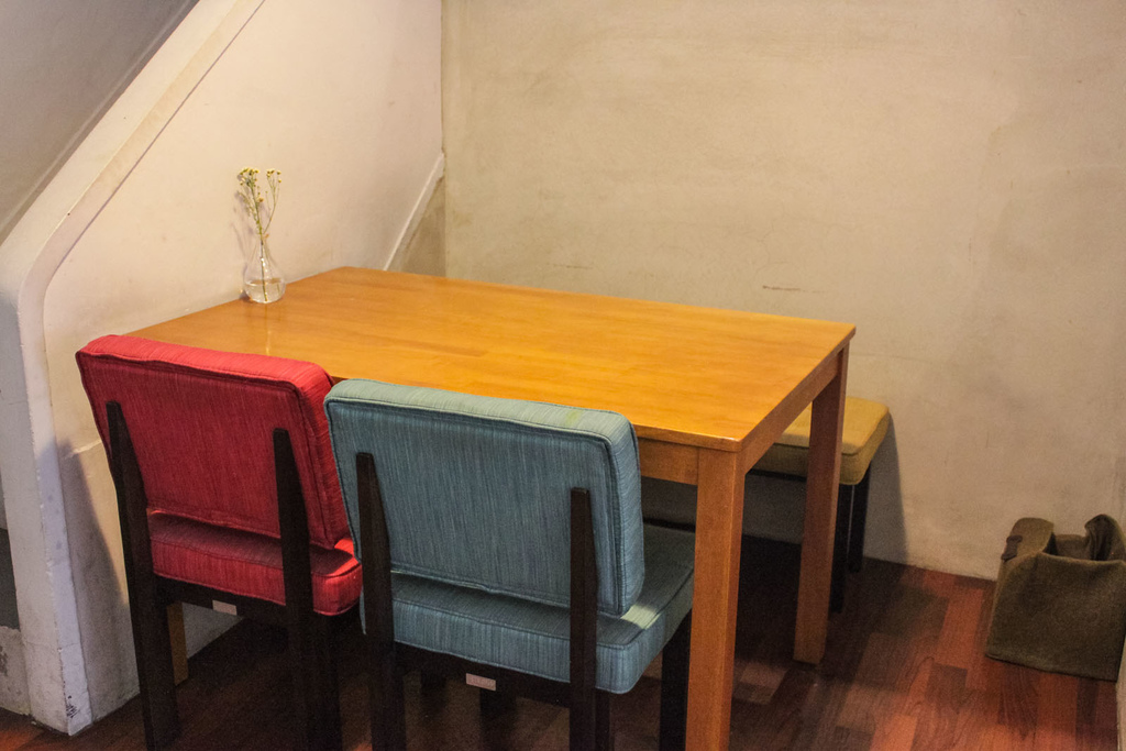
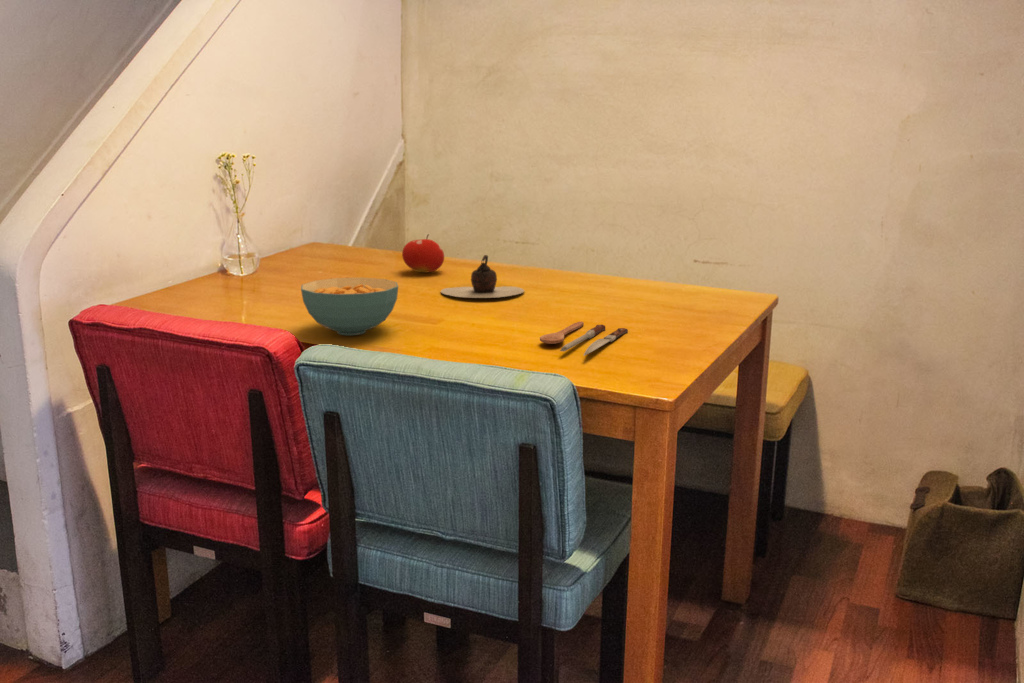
+ cereal bowl [300,276,399,336]
+ teapot [440,254,525,299]
+ fruit [401,233,445,274]
+ spoon [539,321,629,357]
